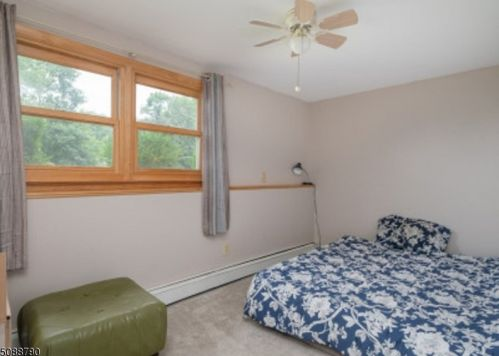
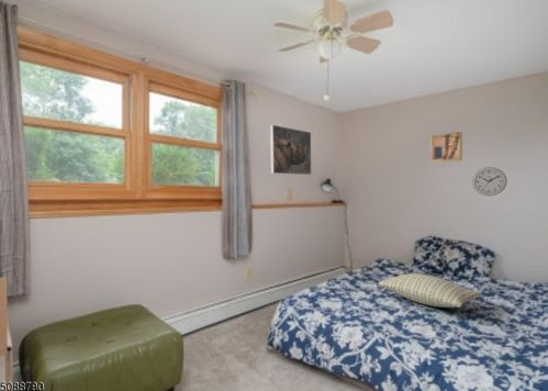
+ wall clock [471,166,508,197]
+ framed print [269,124,312,176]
+ wall art [429,131,463,164]
+ pillow [377,272,483,309]
